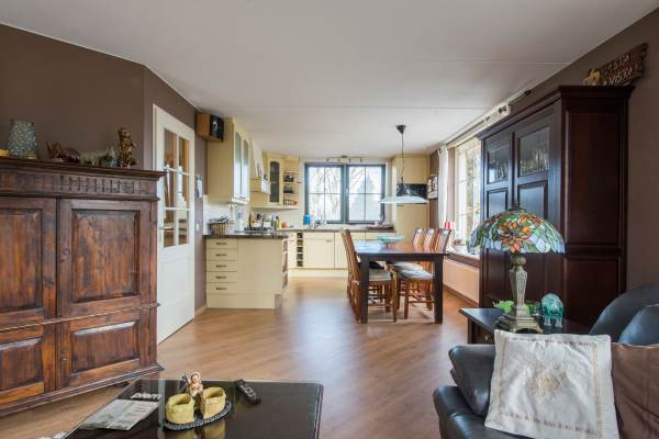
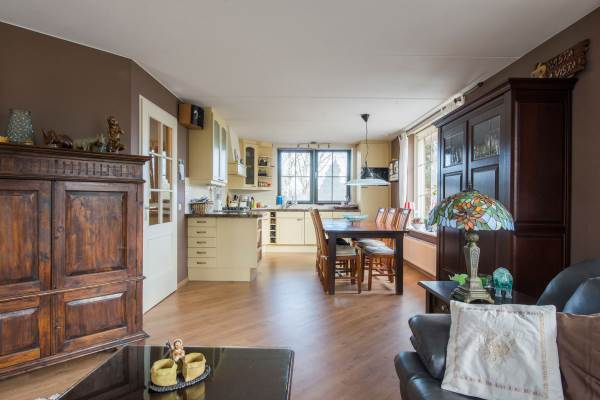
- remote control [233,379,263,405]
- magazine [78,392,163,431]
